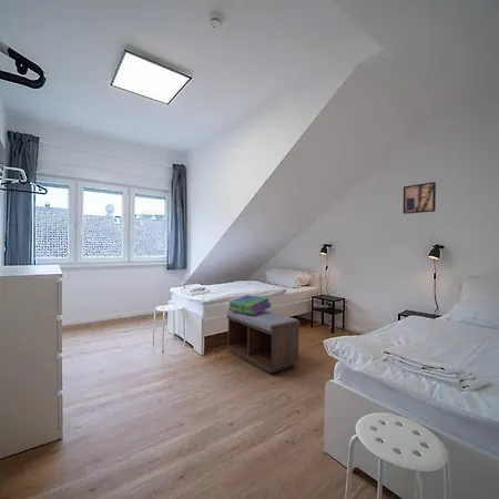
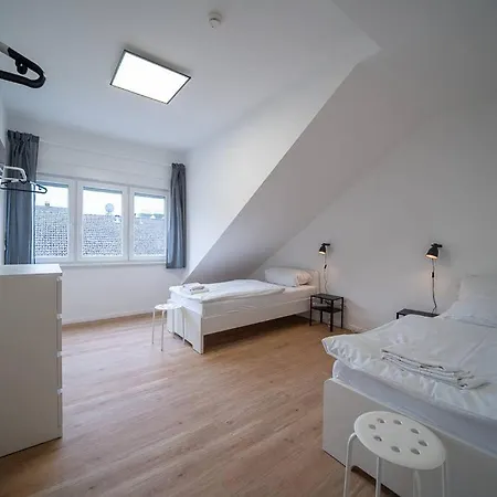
- stack of books [227,294,273,315]
- bench [225,309,302,375]
- wall art [403,181,437,215]
